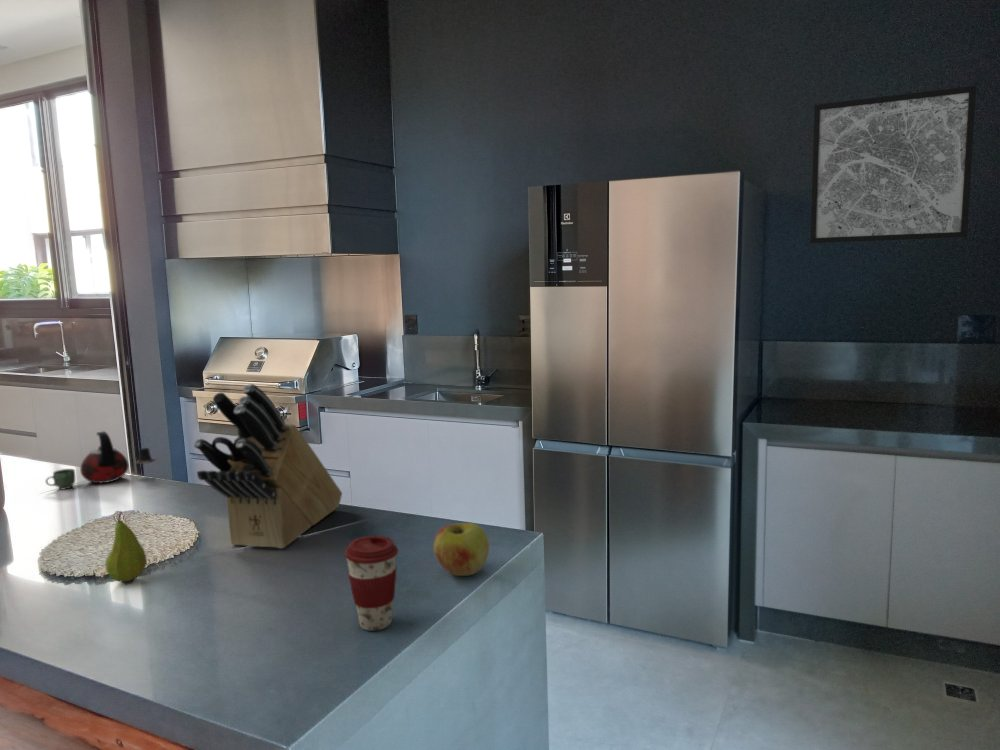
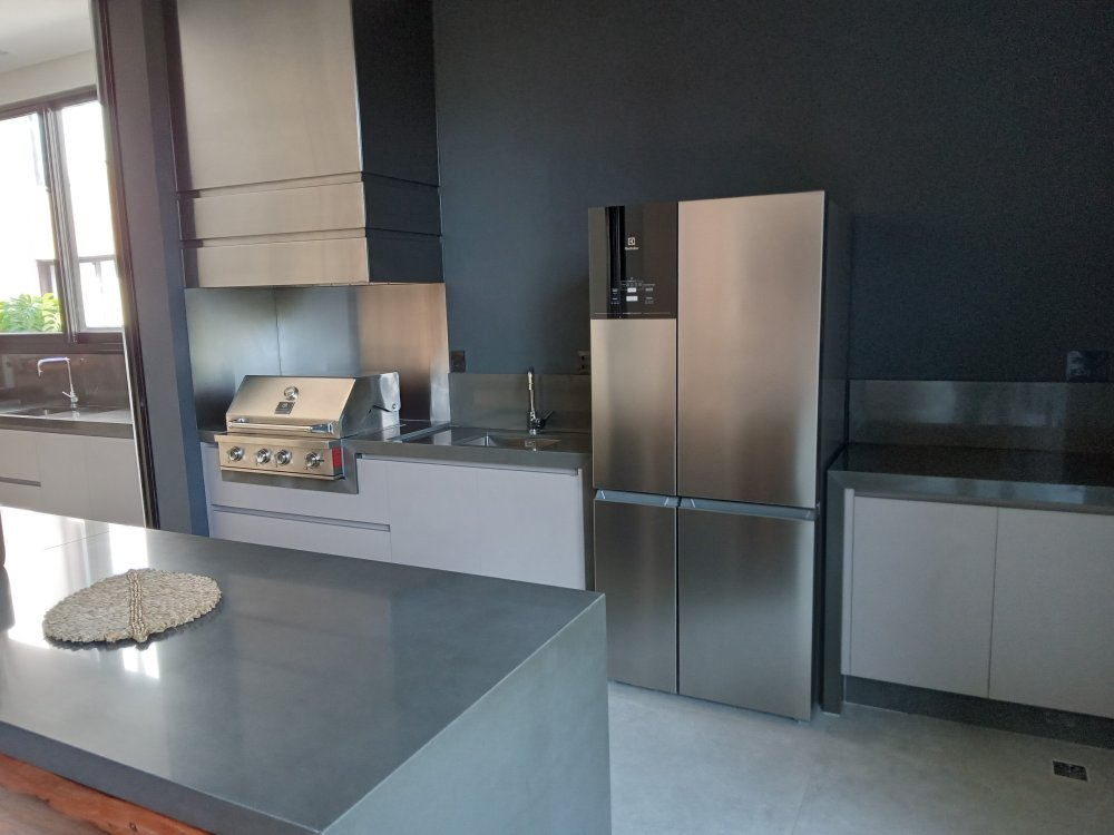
- apple [432,522,490,577]
- kettle [45,430,158,491]
- wall art [809,85,977,245]
- knife block [193,383,343,550]
- fruit [104,511,148,583]
- coffee cup [344,535,399,632]
